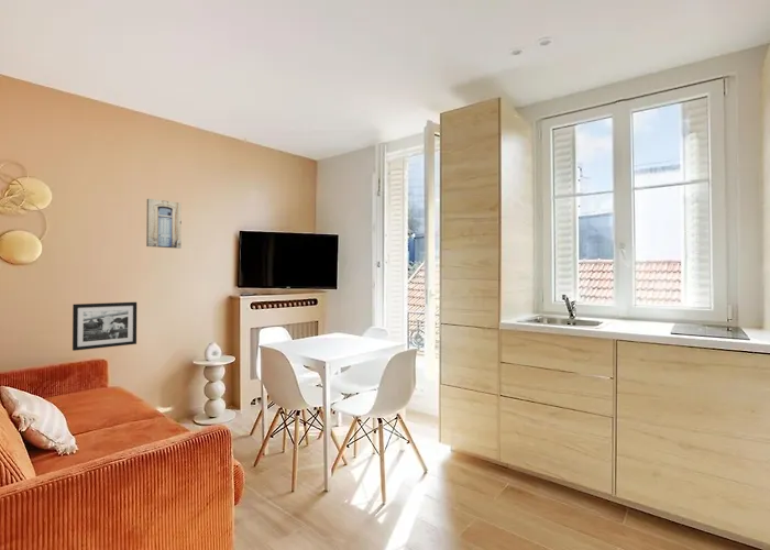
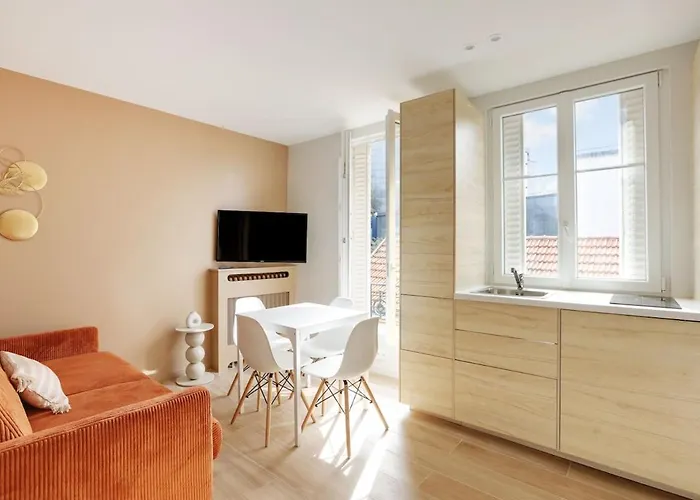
- wall art [145,198,183,250]
- picture frame [72,301,138,352]
